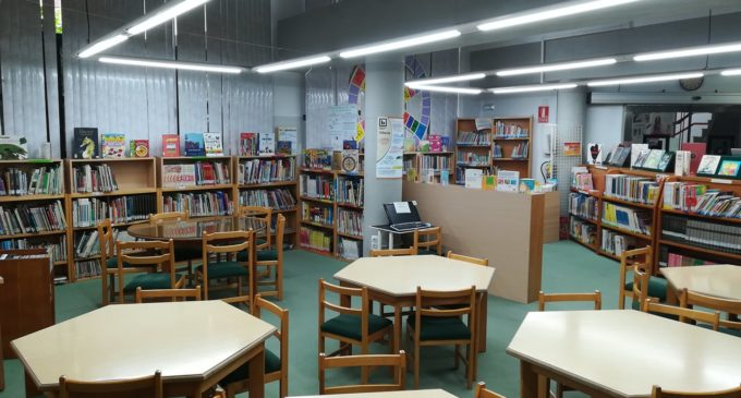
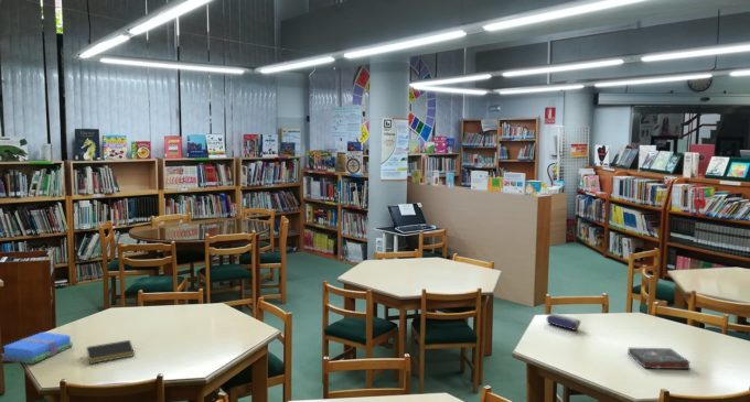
+ book [628,347,692,370]
+ books [0,332,74,365]
+ notepad [85,339,136,365]
+ pencil case [546,312,581,332]
